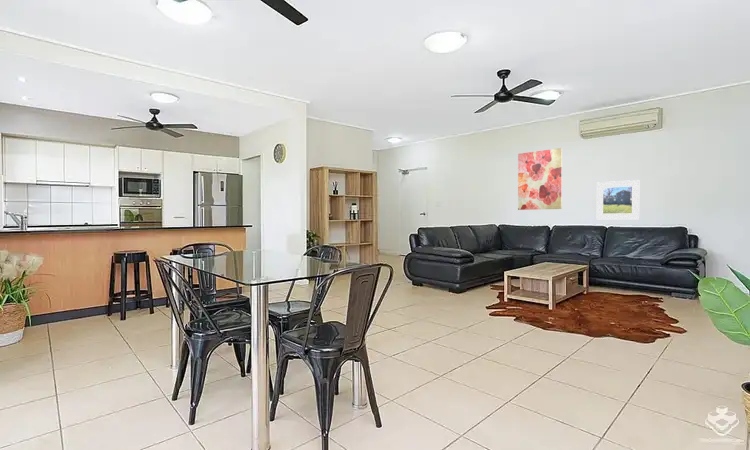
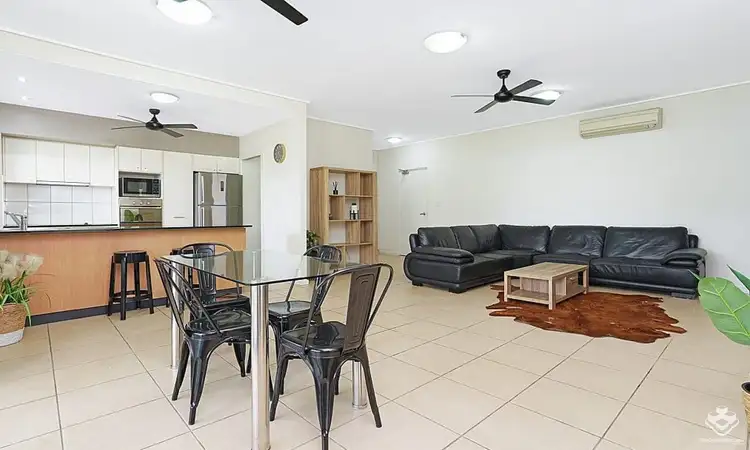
- wall art [517,147,563,211]
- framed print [596,179,640,220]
